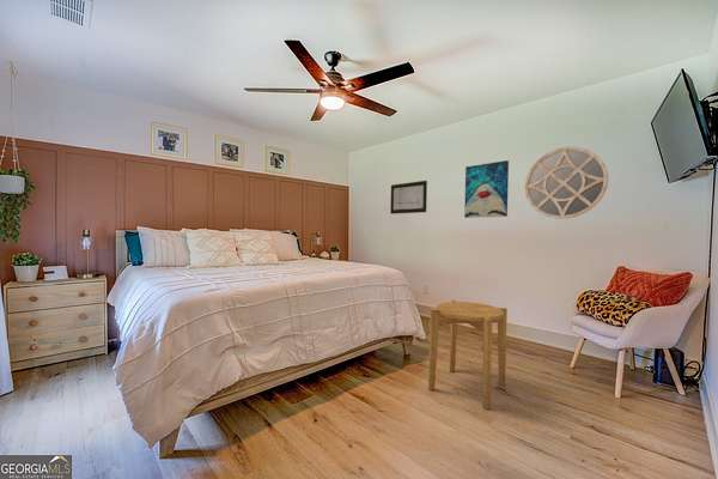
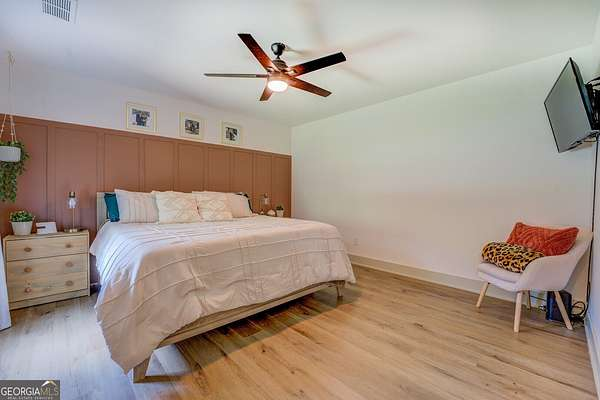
- home mirror [524,146,609,220]
- wall art [389,180,428,216]
- wall art [463,159,510,219]
- side table [427,299,509,411]
